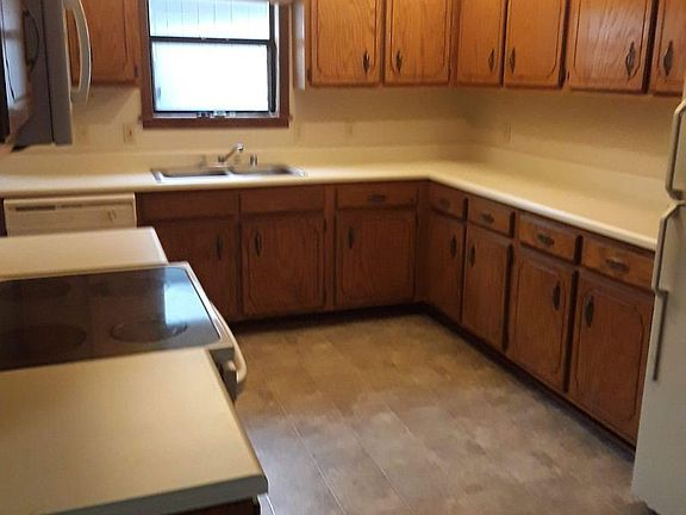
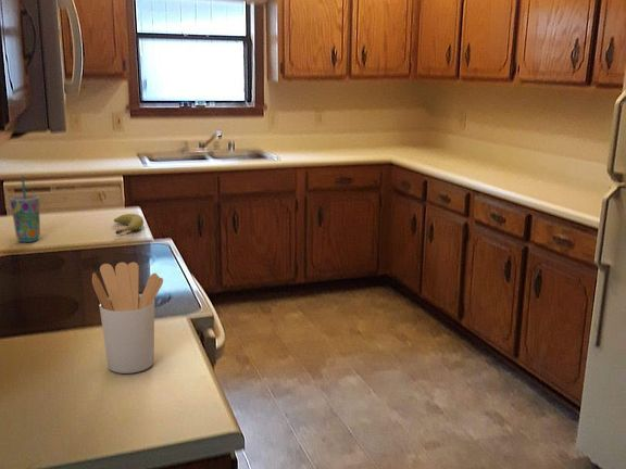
+ fruit [113,213,145,236]
+ utensil holder [91,262,164,375]
+ cup [9,175,41,243]
